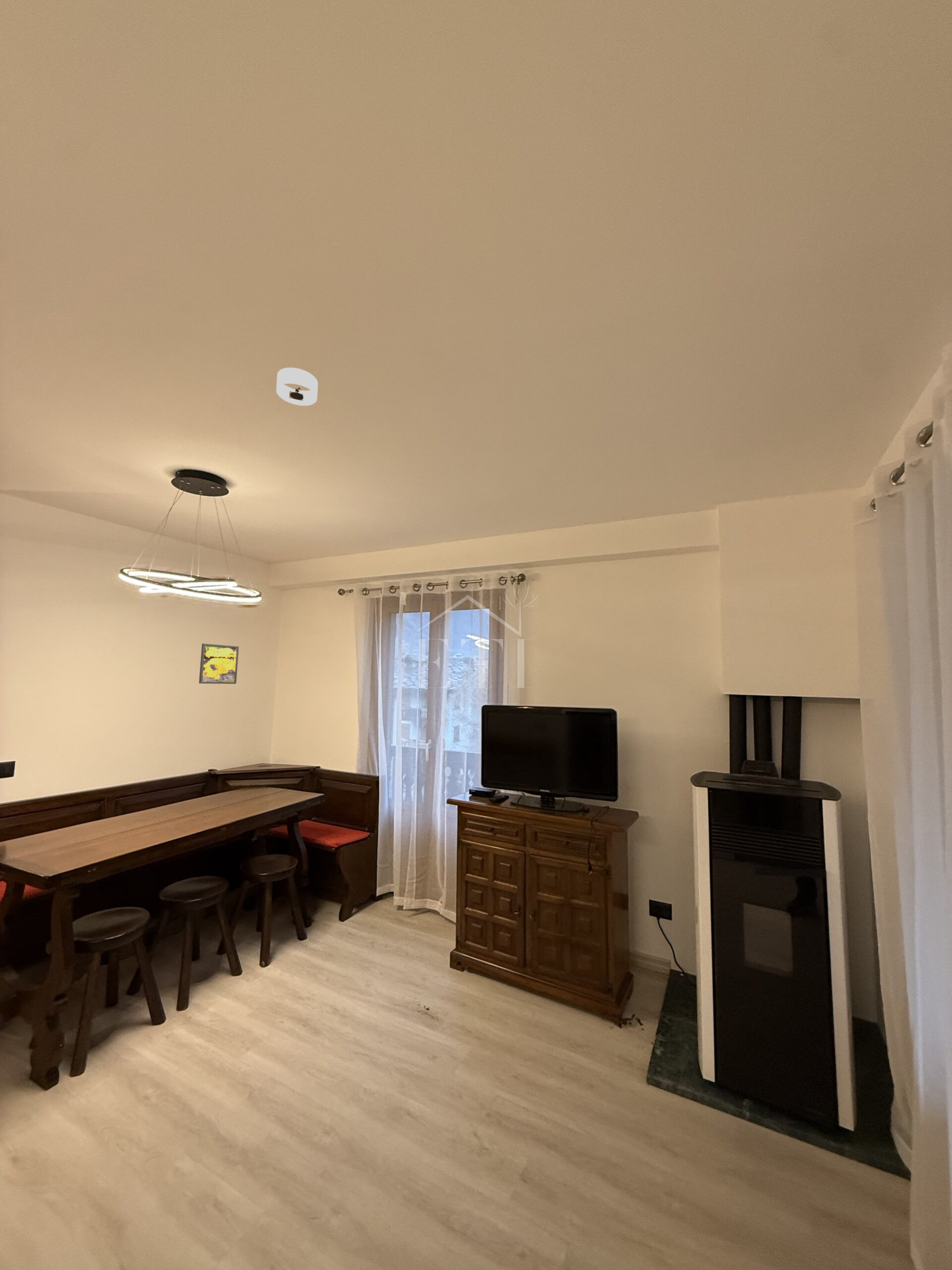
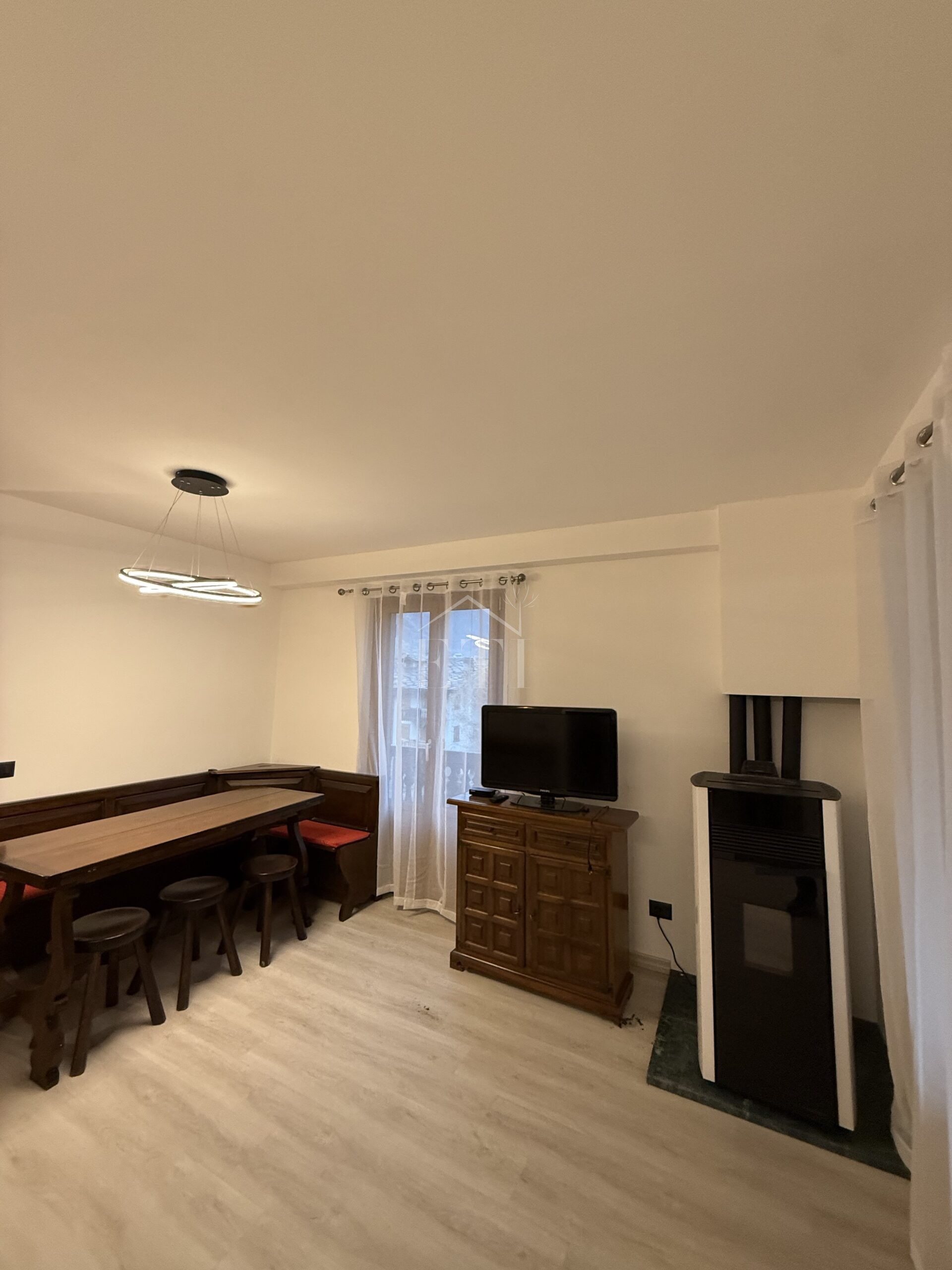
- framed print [198,643,239,685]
- smoke detector [276,367,318,406]
